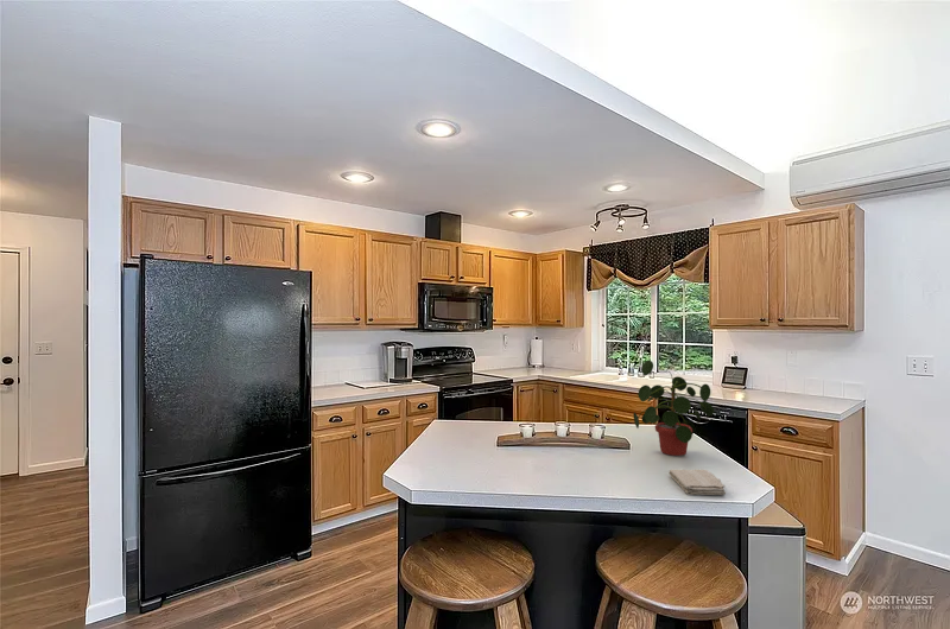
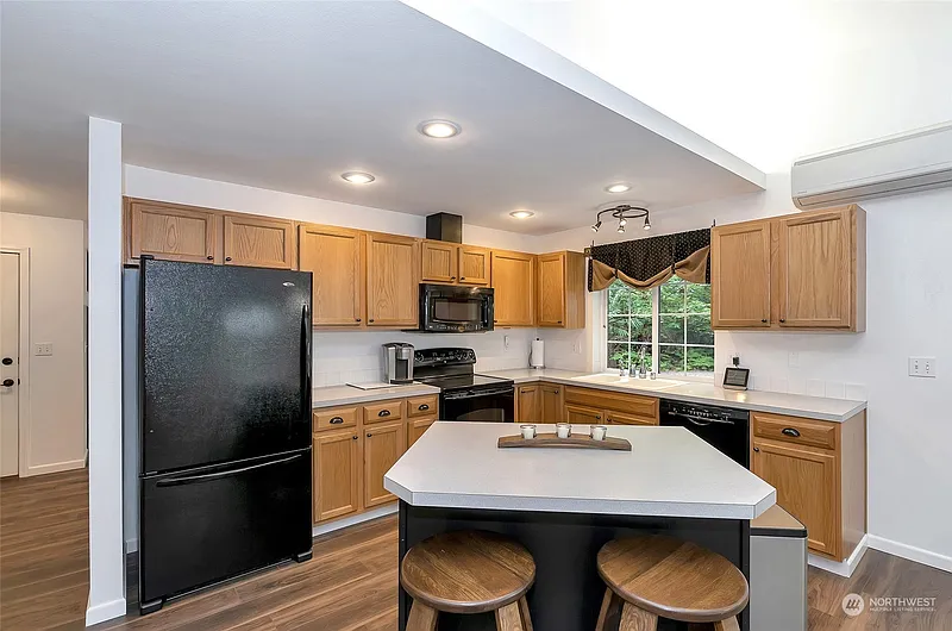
- washcloth [667,469,727,496]
- potted plant [633,360,715,457]
